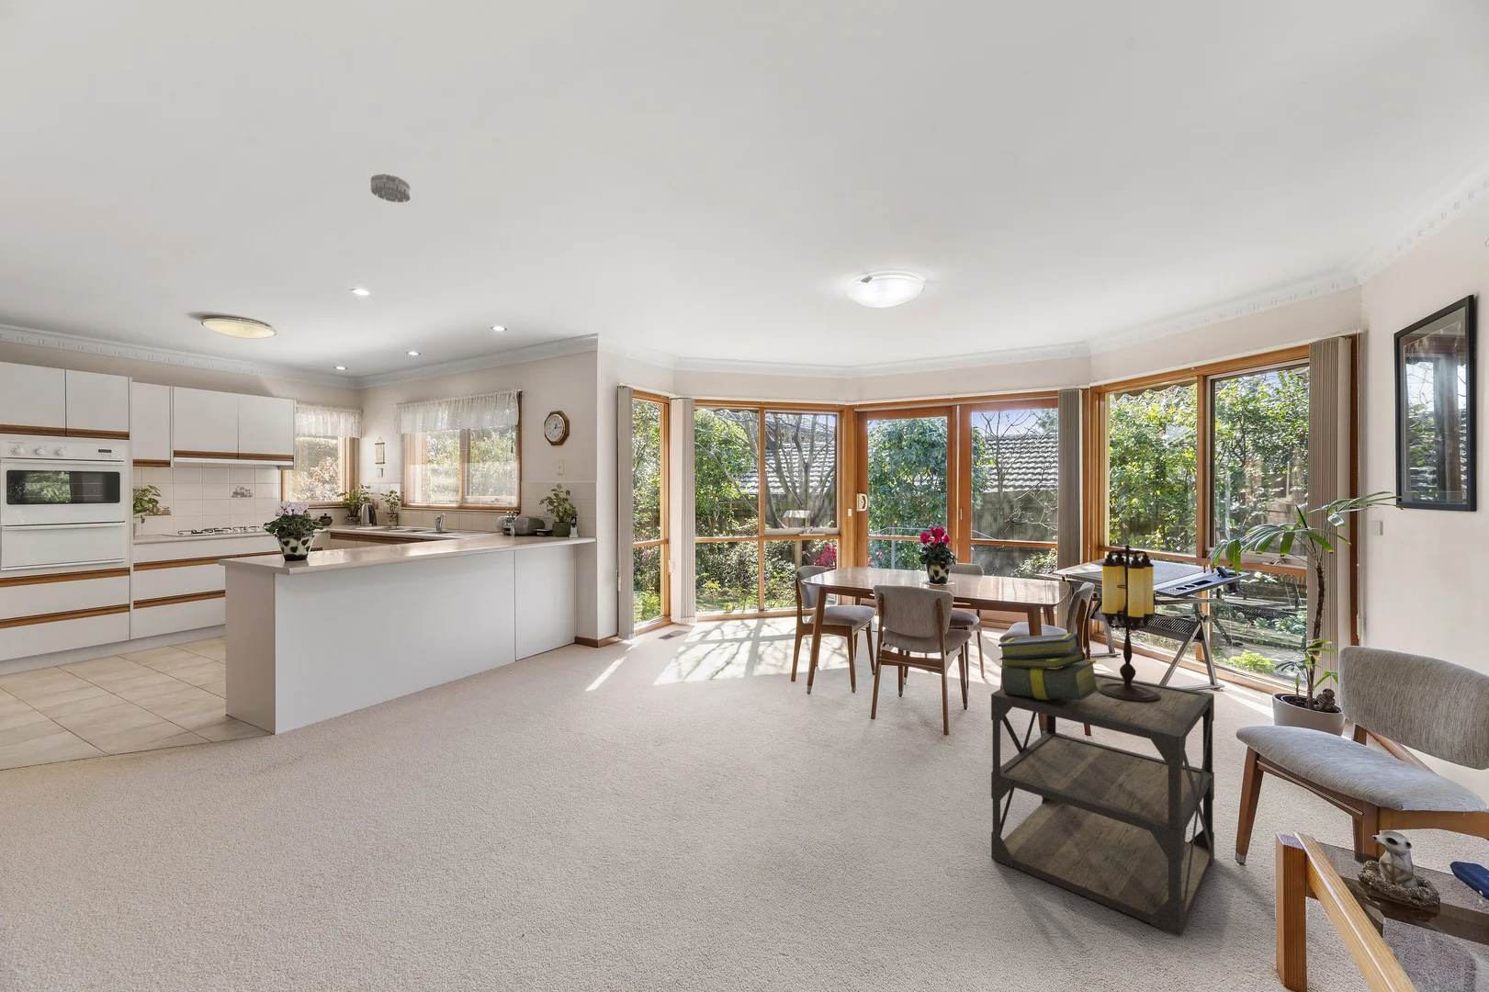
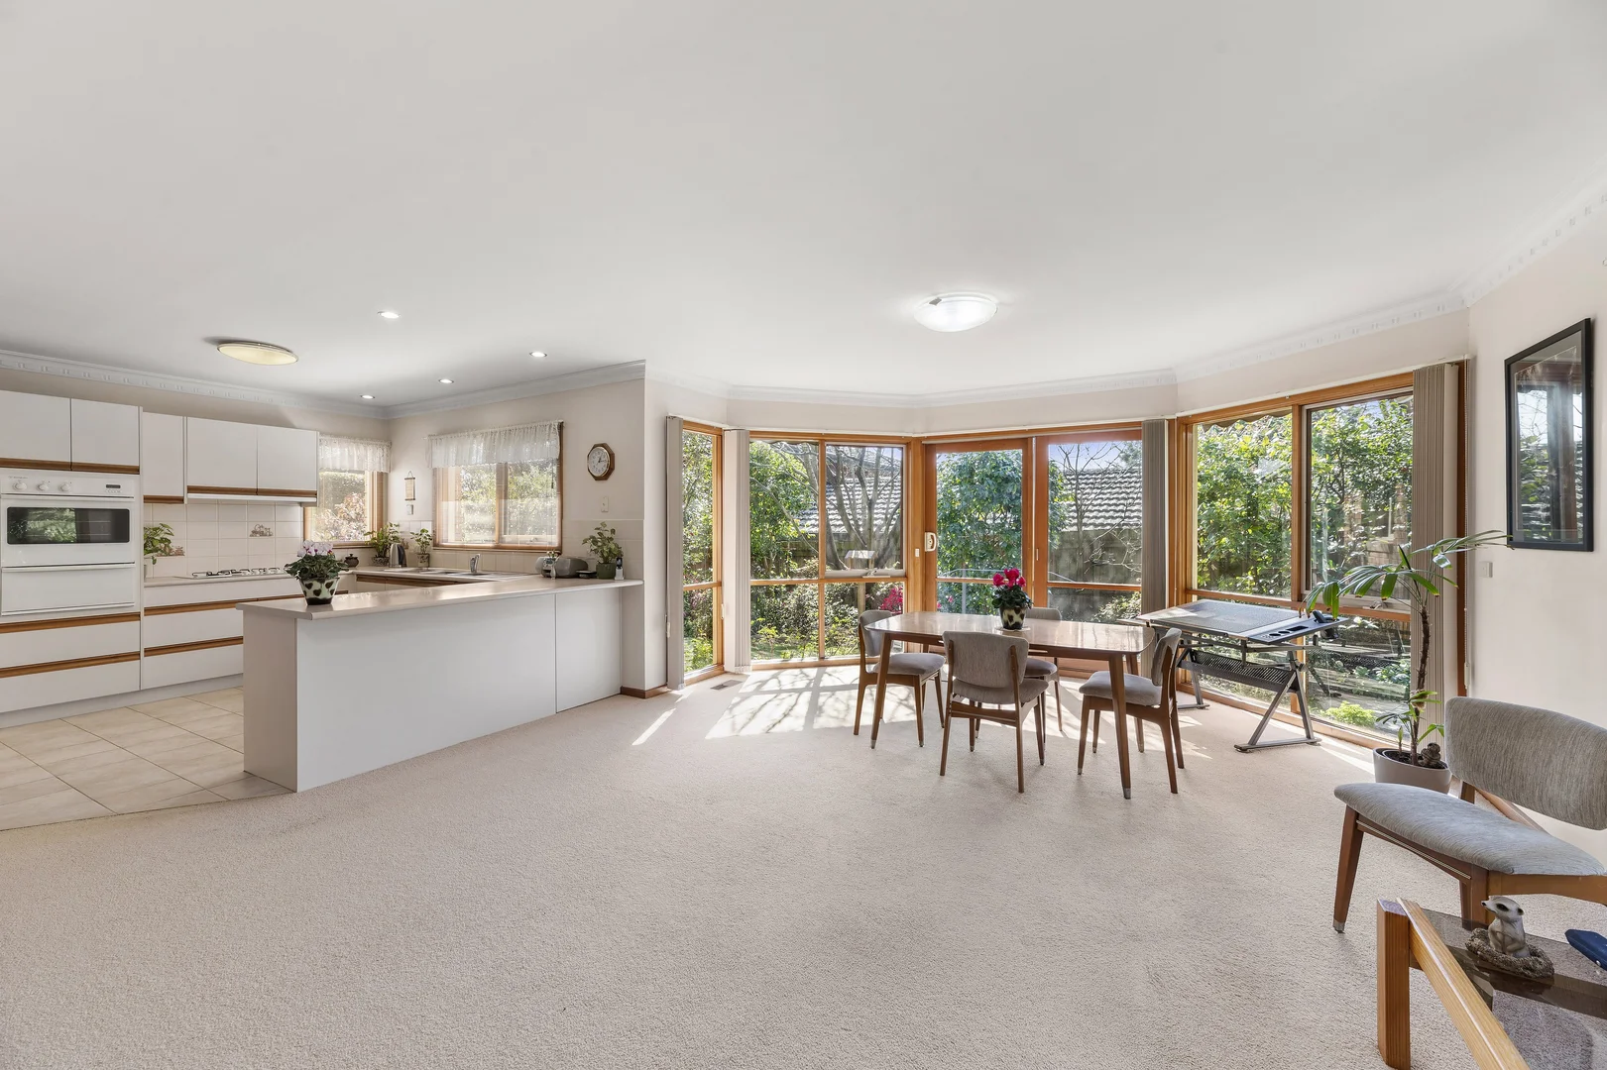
- stack of books [996,633,1100,700]
- side table [990,672,1216,937]
- table lamp [1098,544,1161,703]
- smoke detector [370,173,412,203]
